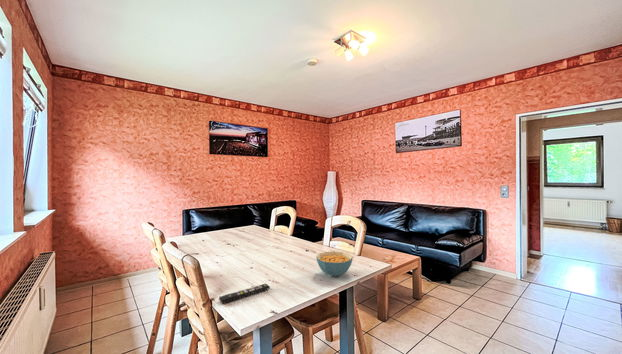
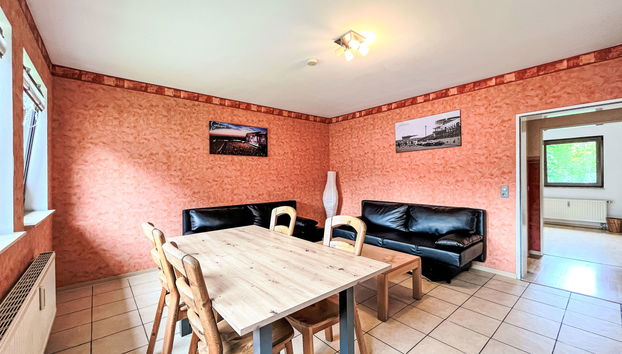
- cereal bowl [315,250,353,277]
- remote control [218,283,271,305]
